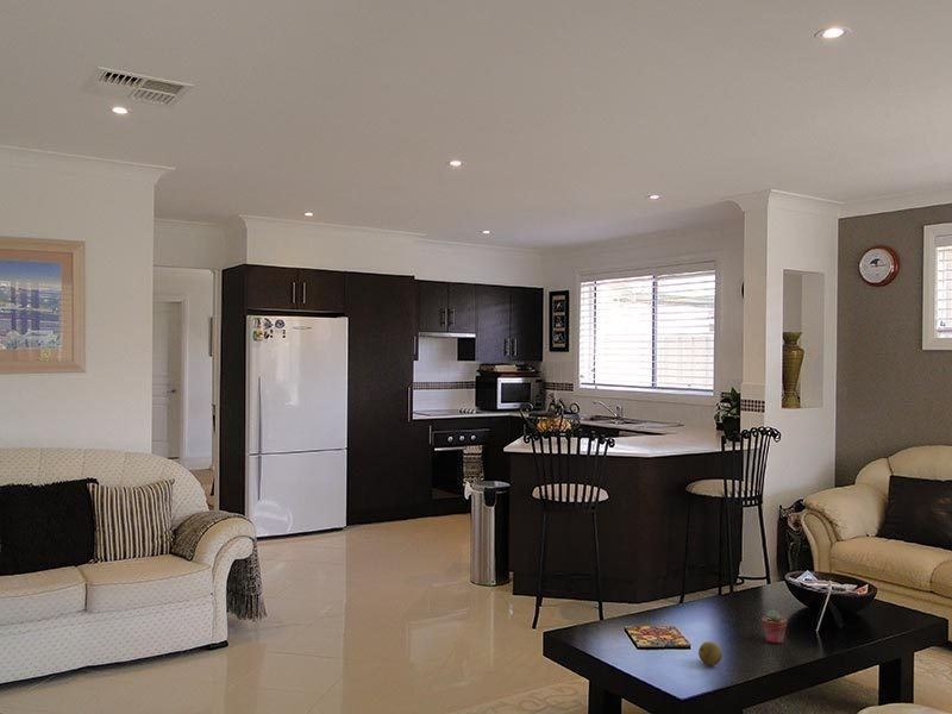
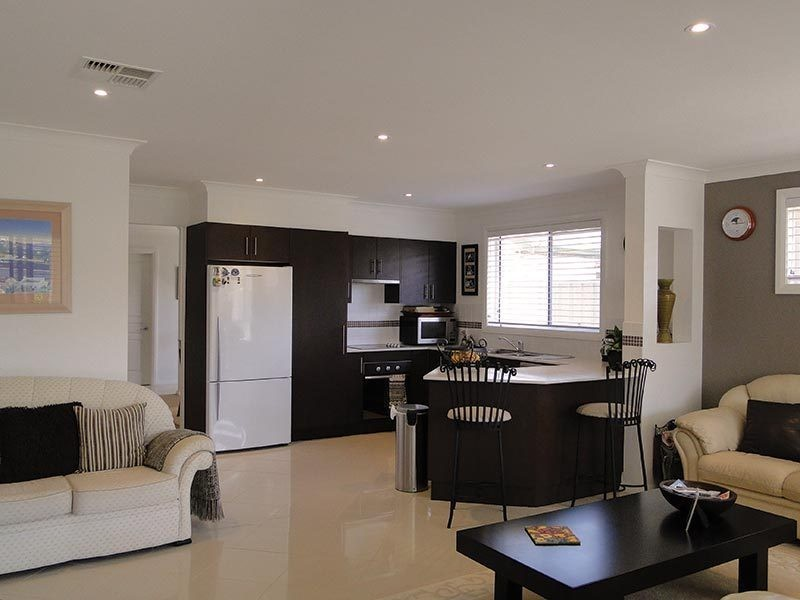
- fruit [697,640,724,666]
- potted succulent [760,609,788,644]
